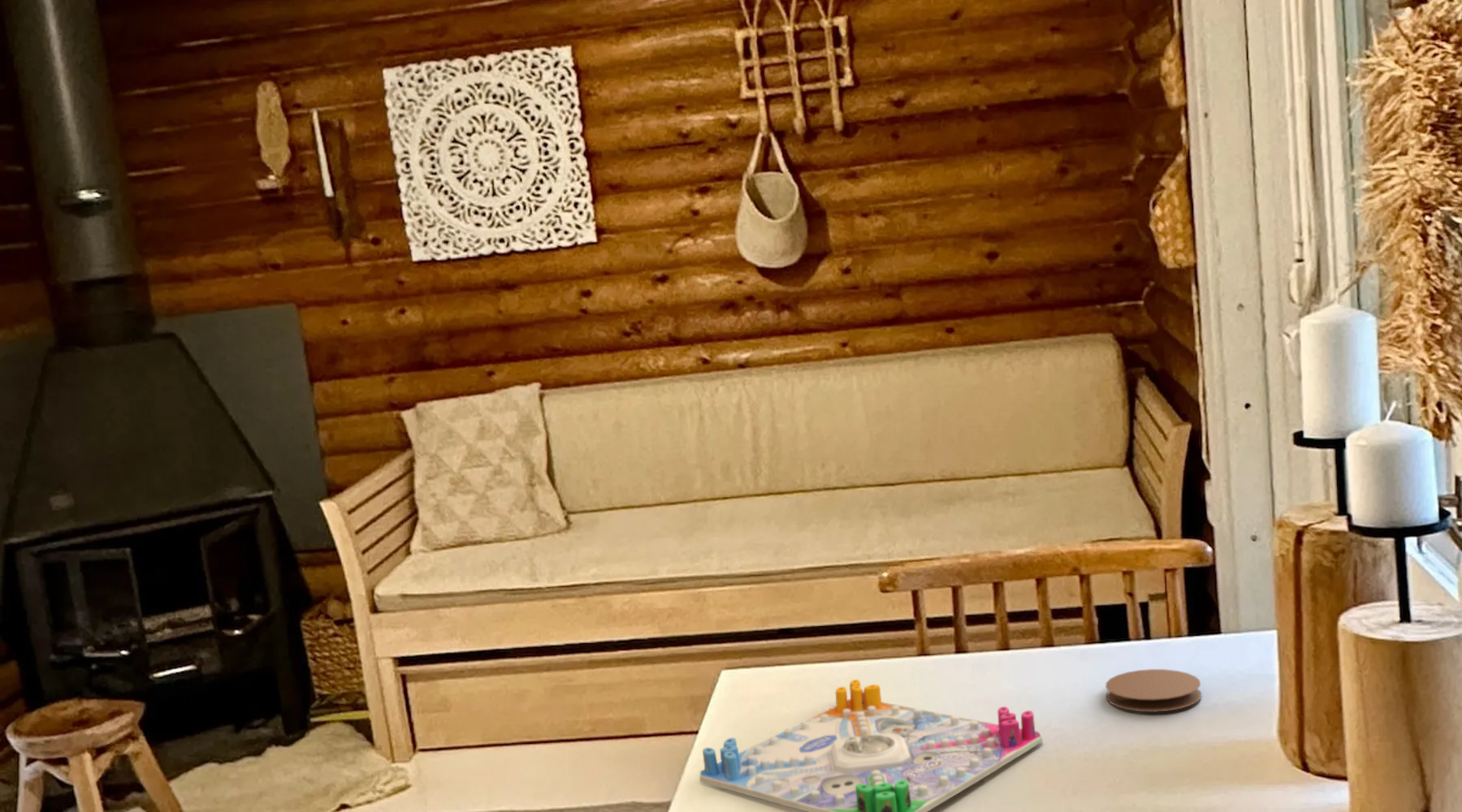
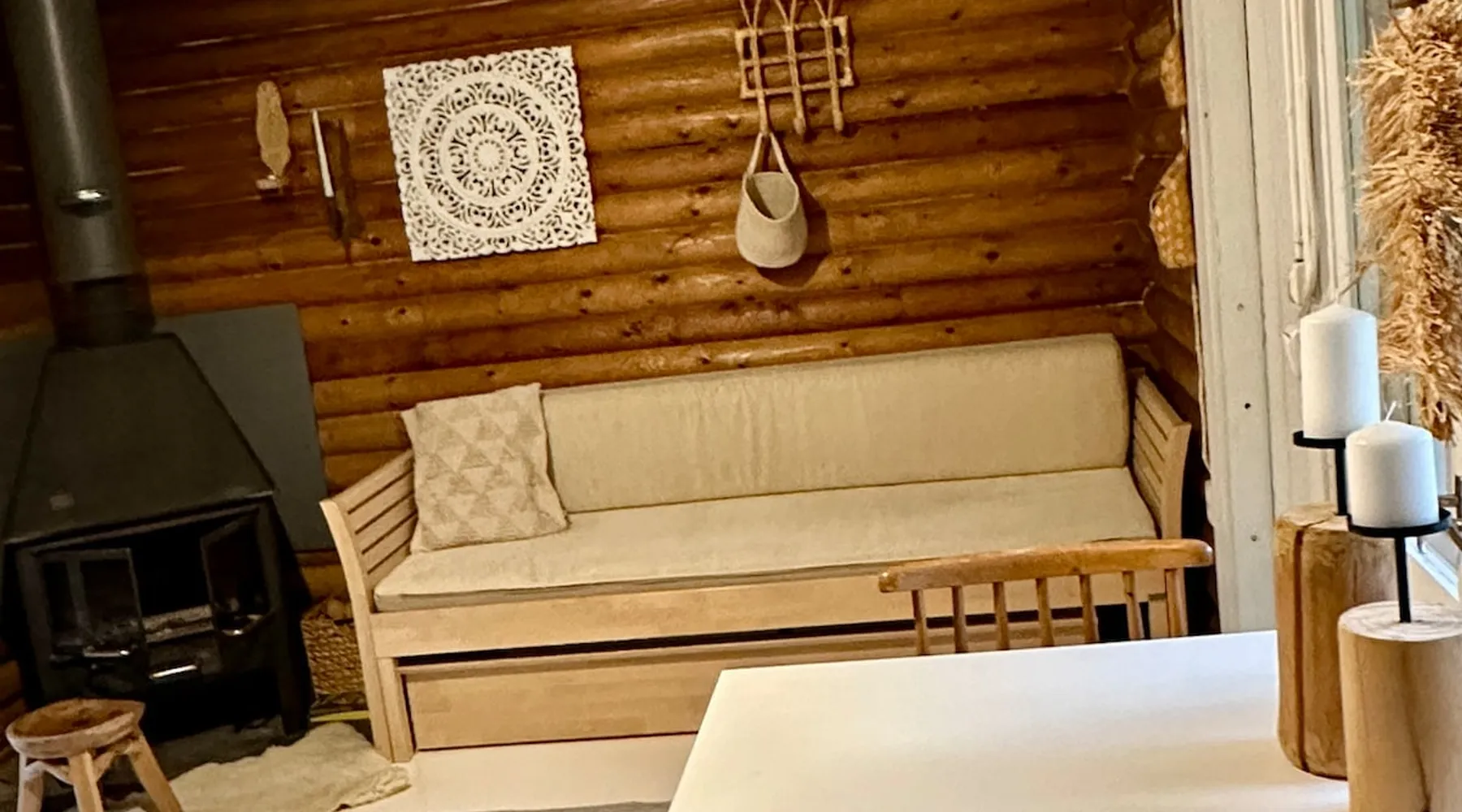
- board game [699,679,1044,812]
- coaster [1105,668,1202,713]
